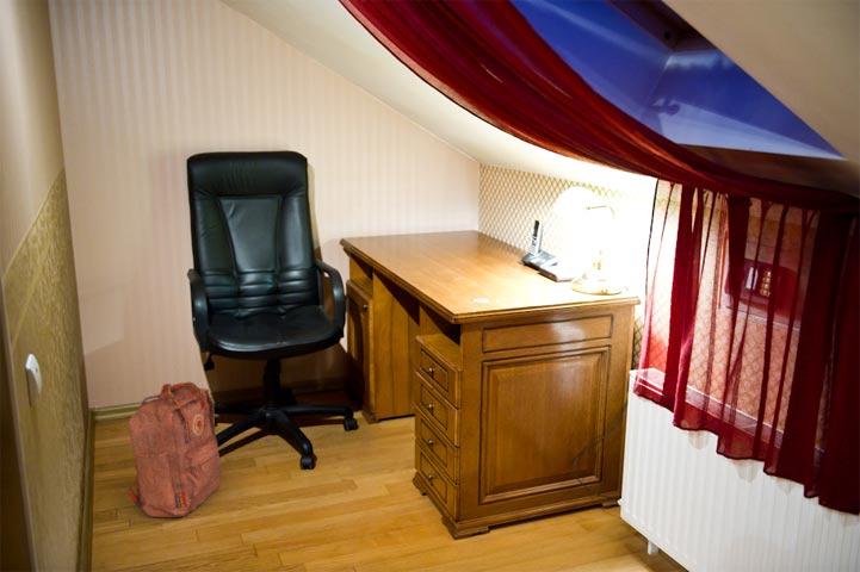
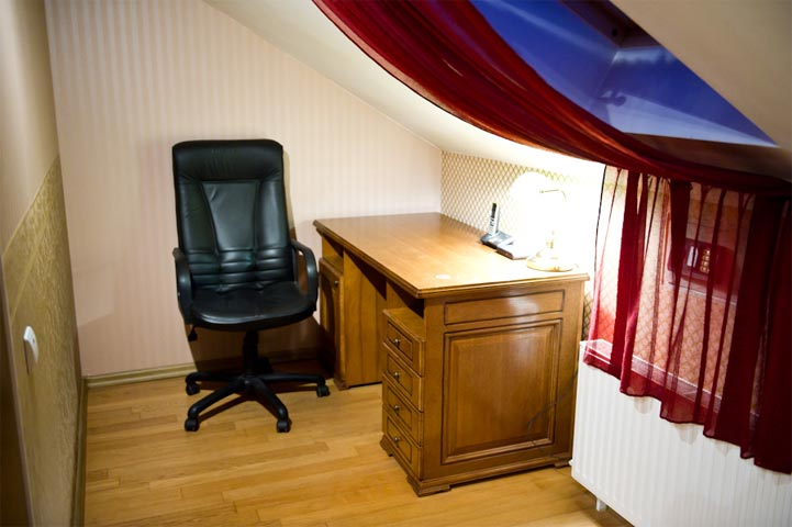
- backpack [128,381,223,518]
